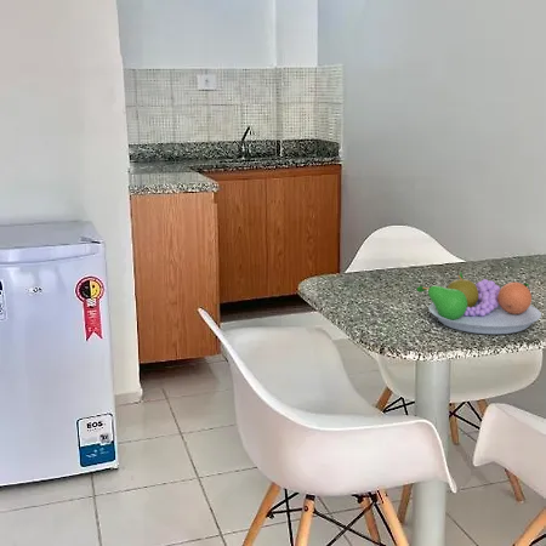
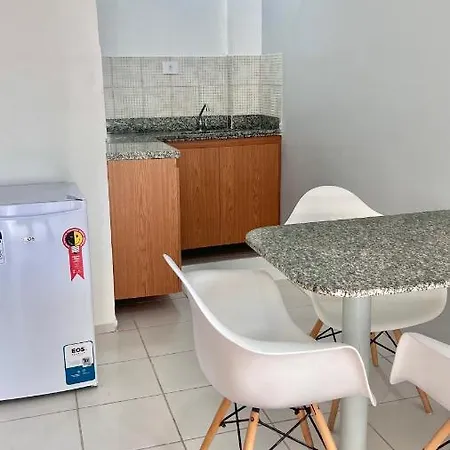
- fruit bowl [416,269,542,335]
